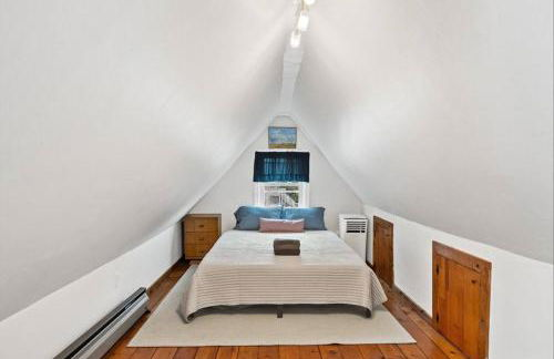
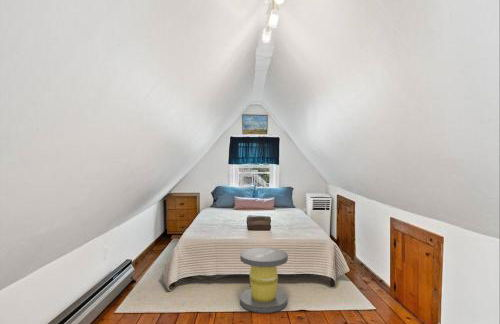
+ stool [239,247,289,314]
